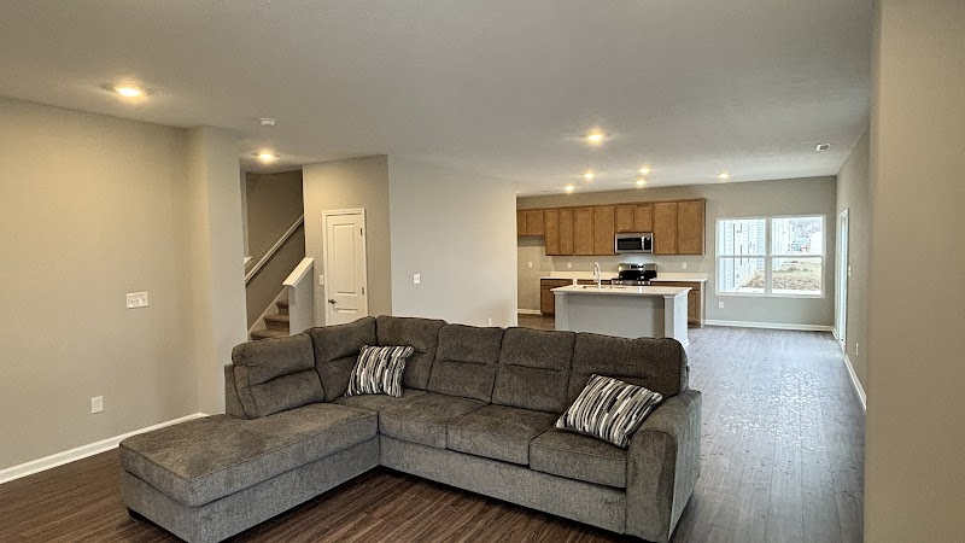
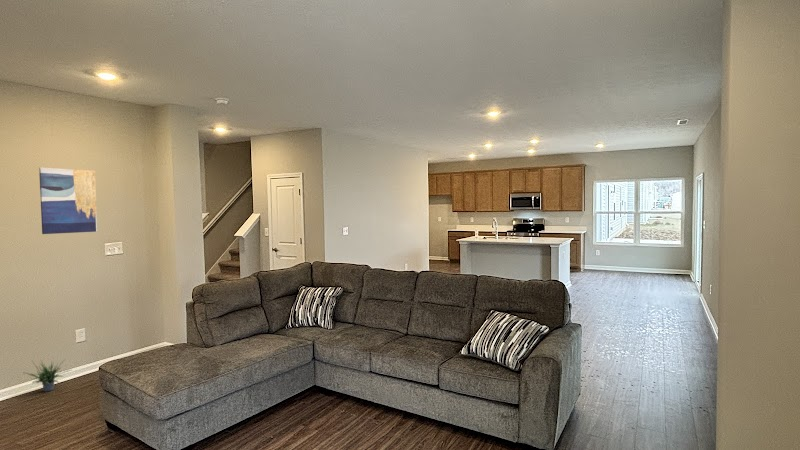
+ wall art [38,167,98,235]
+ potted plant [24,358,72,393]
